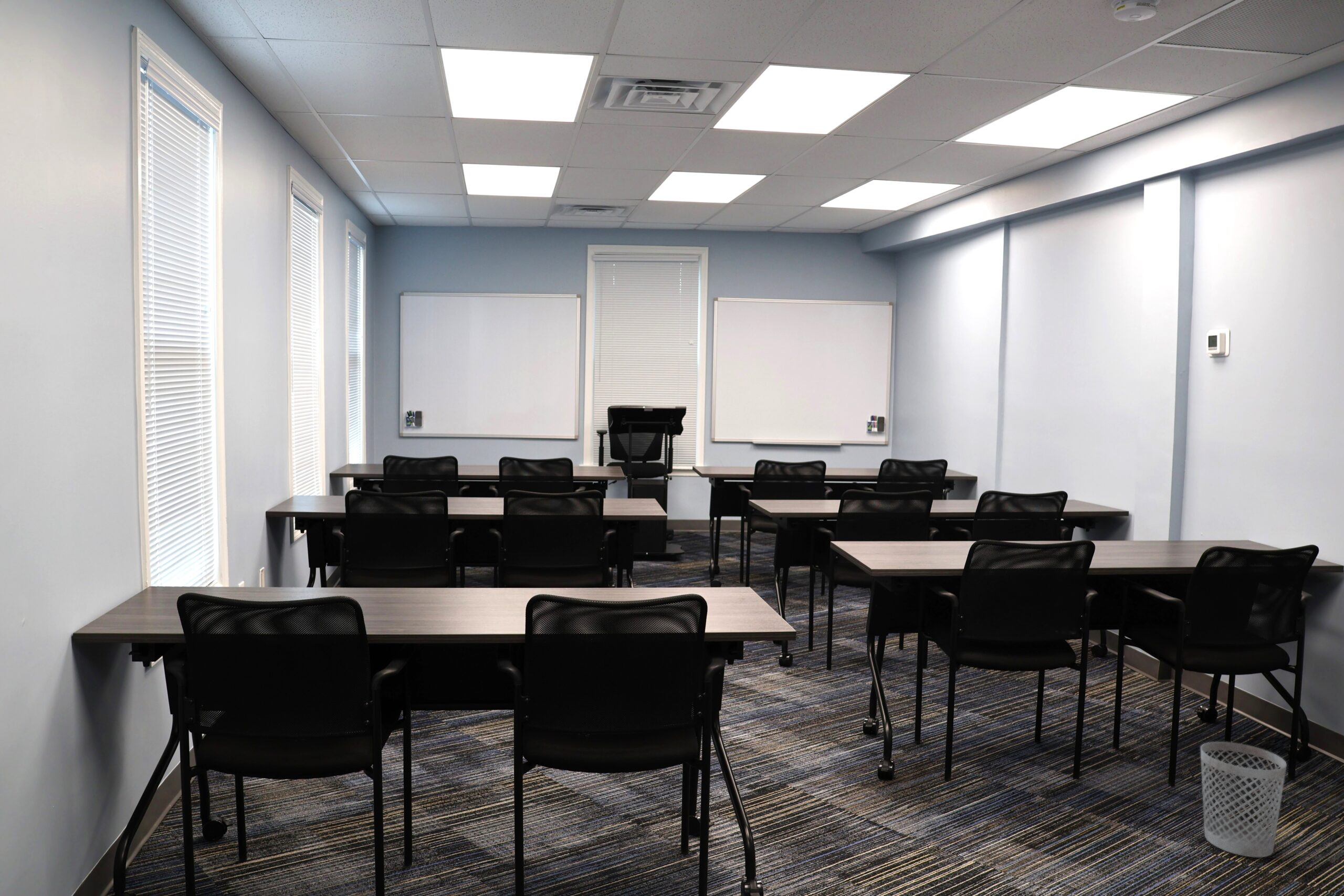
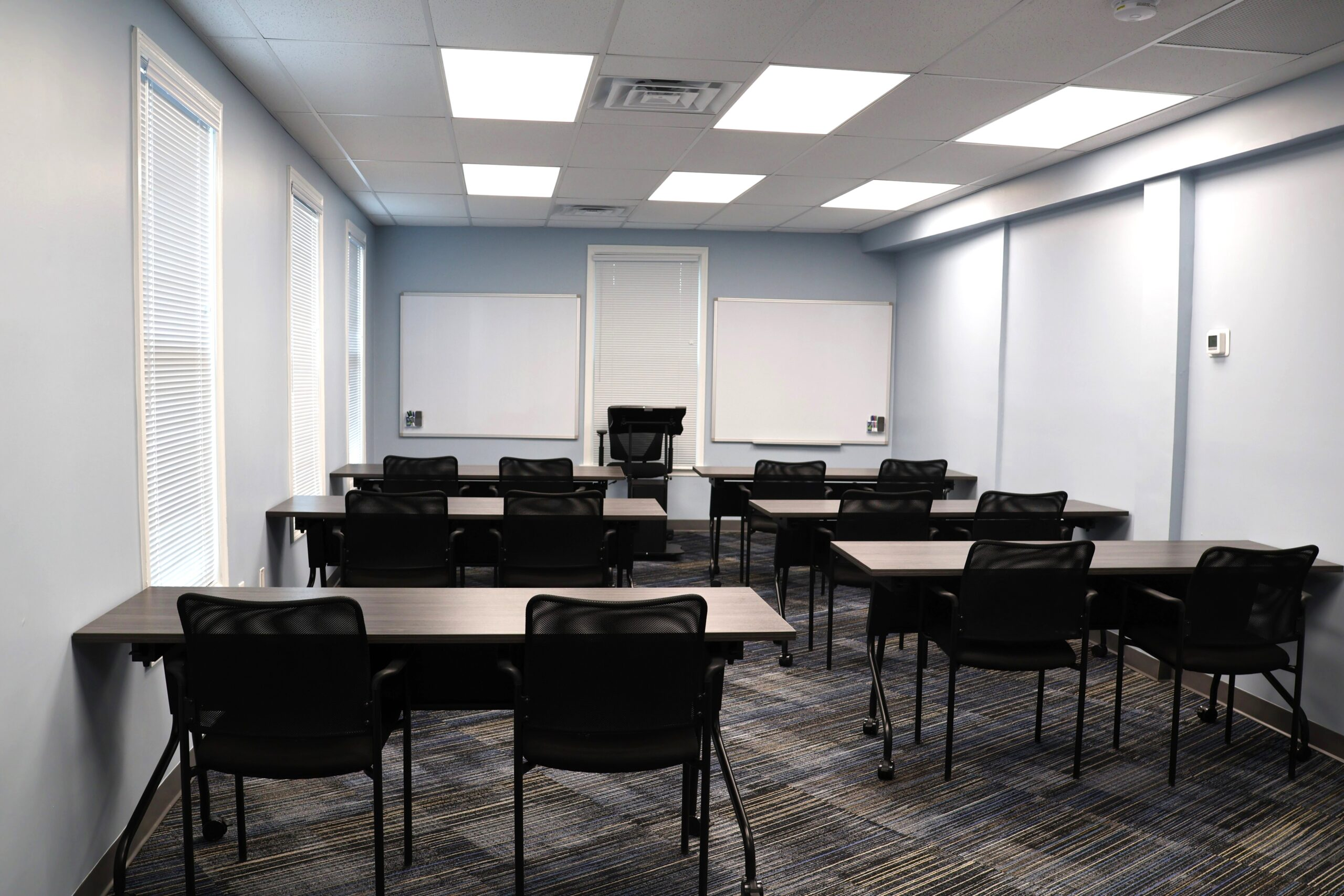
- wastebasket [1200,741,1287,858]
